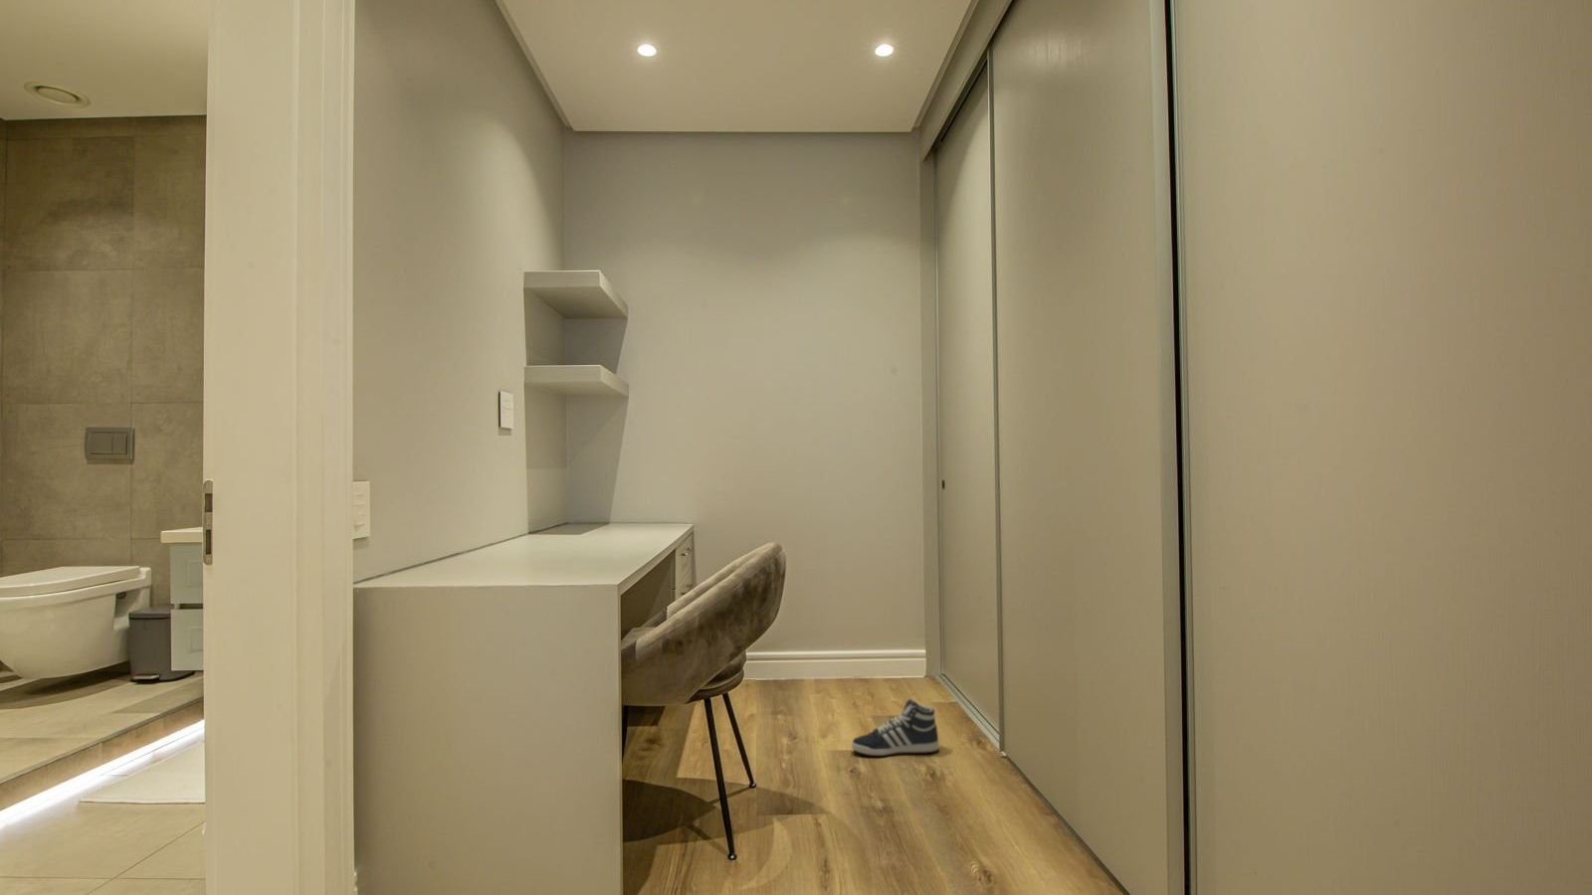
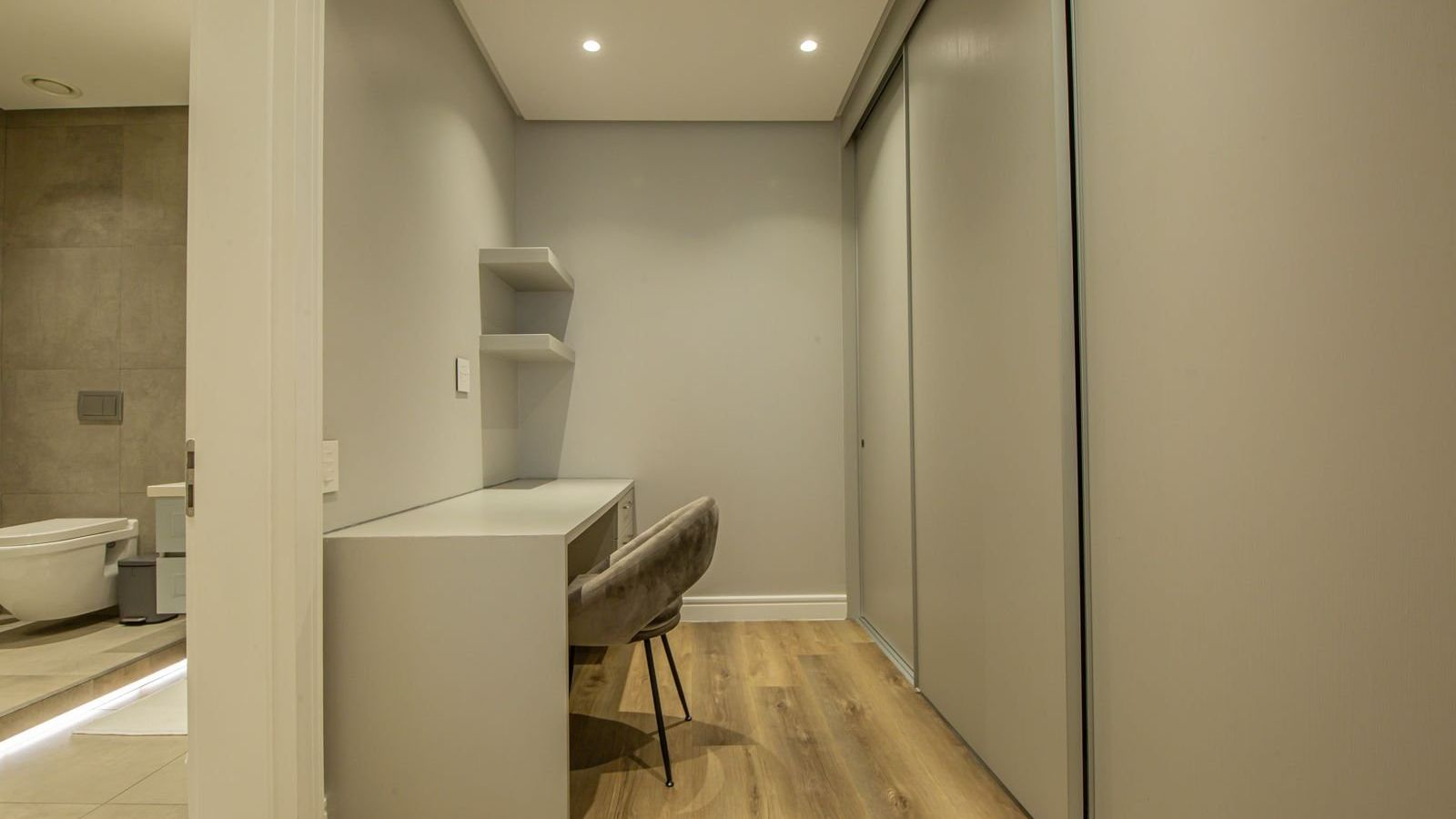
- sneaker [851,697,940,757]
